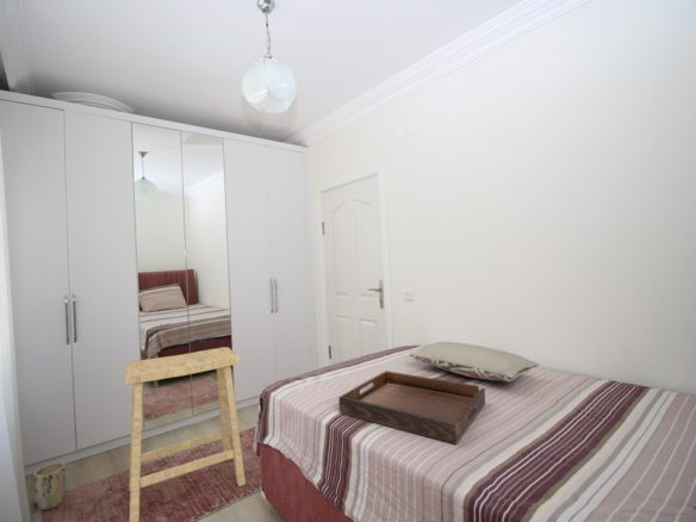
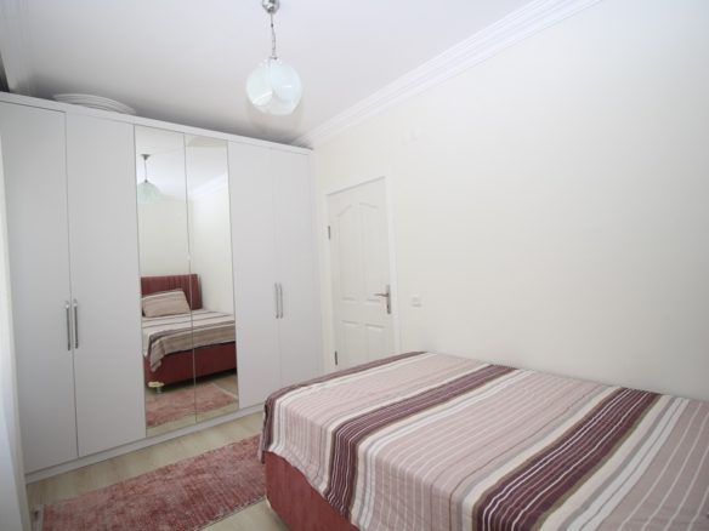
- plant pot [32,461,67,511]
- stool [124,346,247,522]
- pillow [408,341,540,383]
- serving tray [337,369,486,446]
